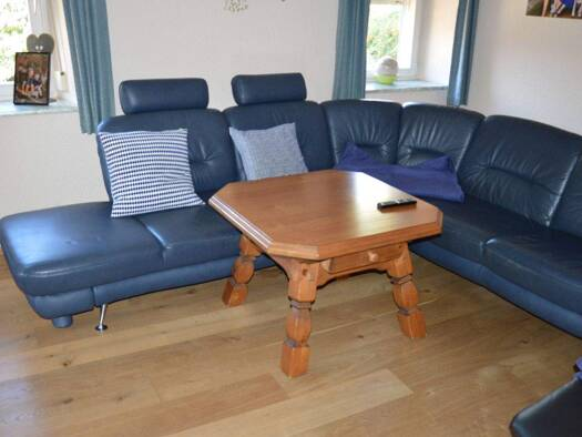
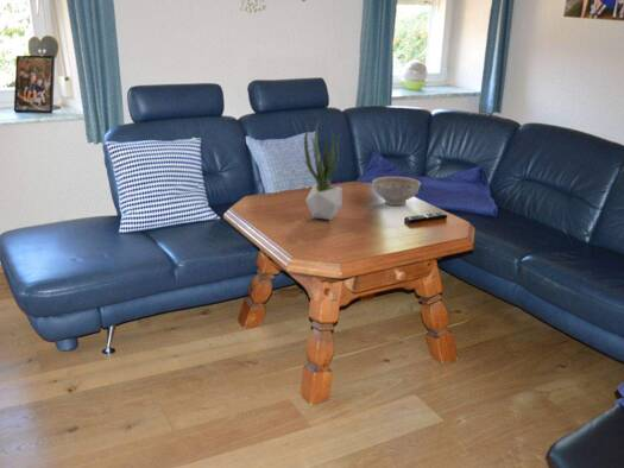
+ potted plant [301,120,343,221]
+ decorative bowl [371,176,422,207]
